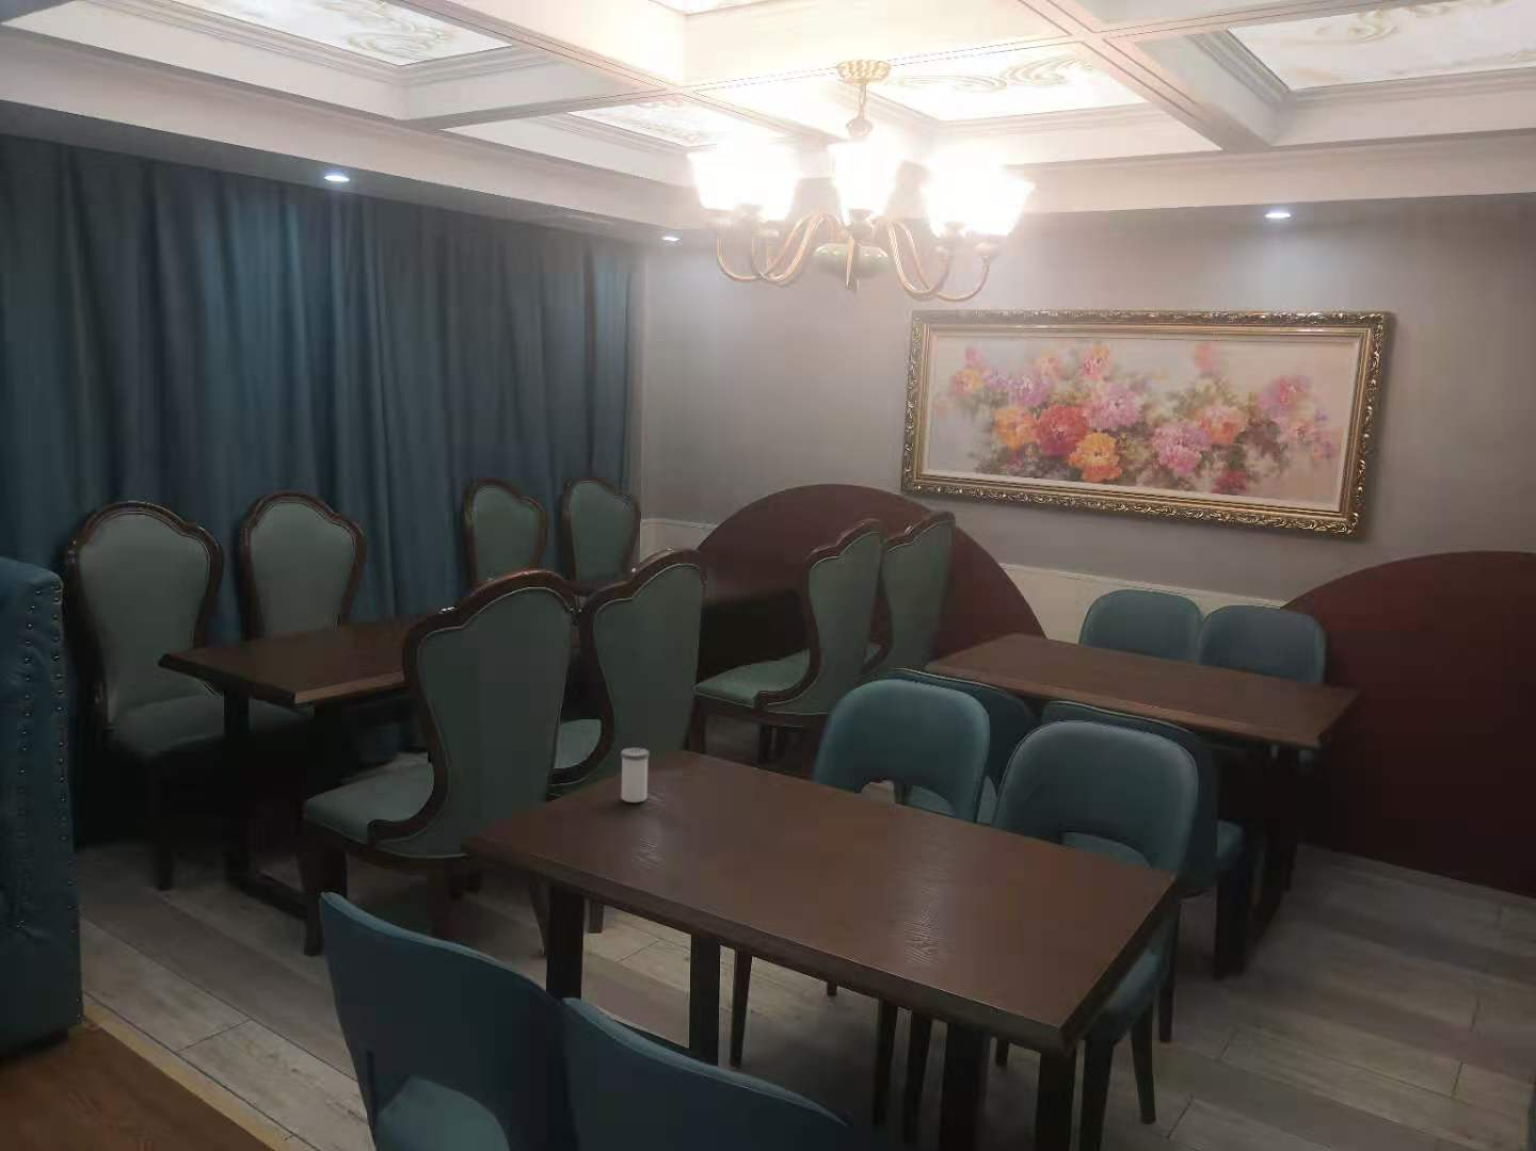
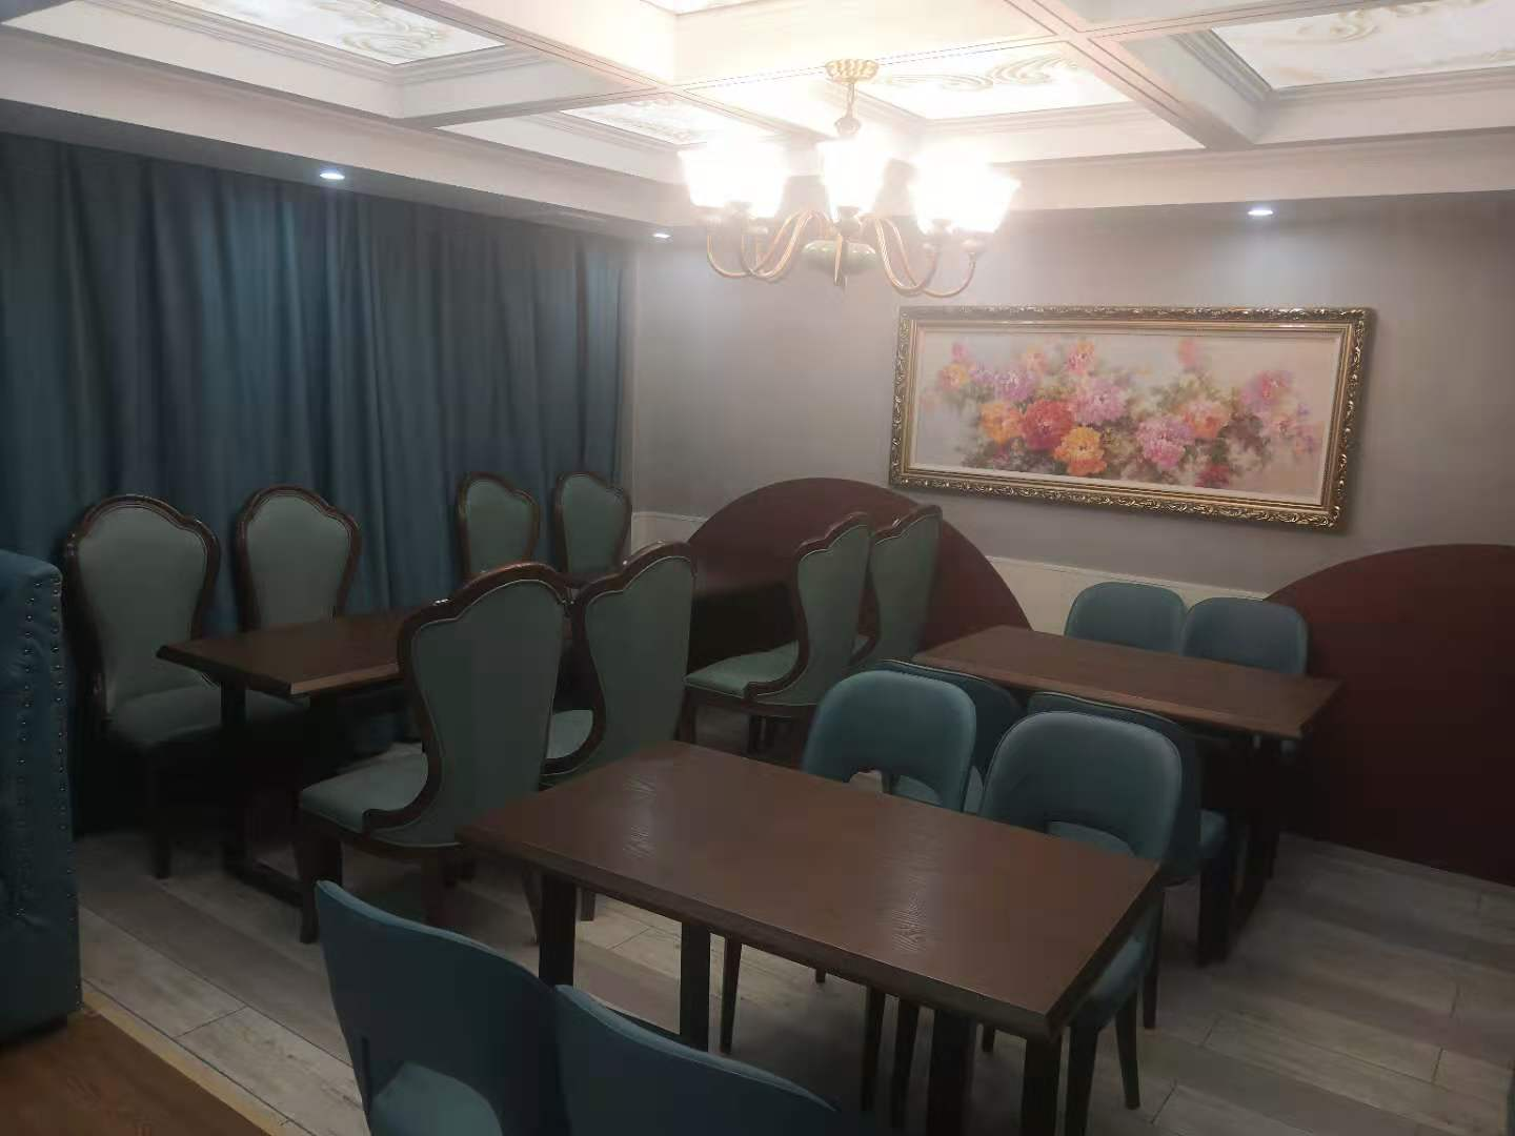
- salt shaker [619,746,651,804]
